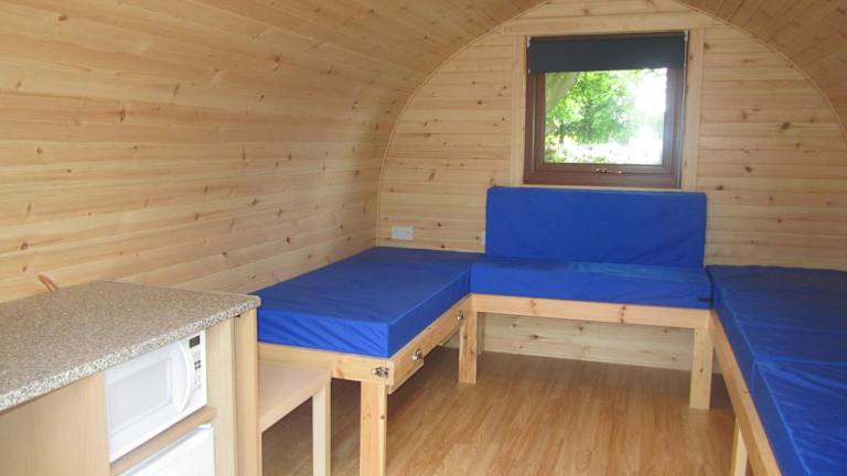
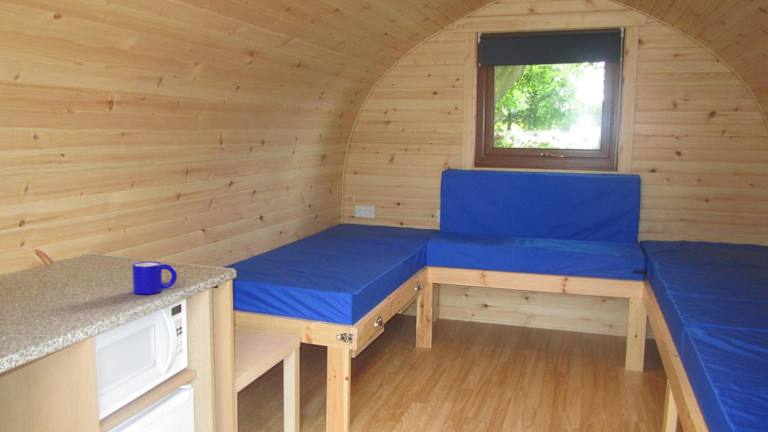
+ mug [131,261,178,295]
